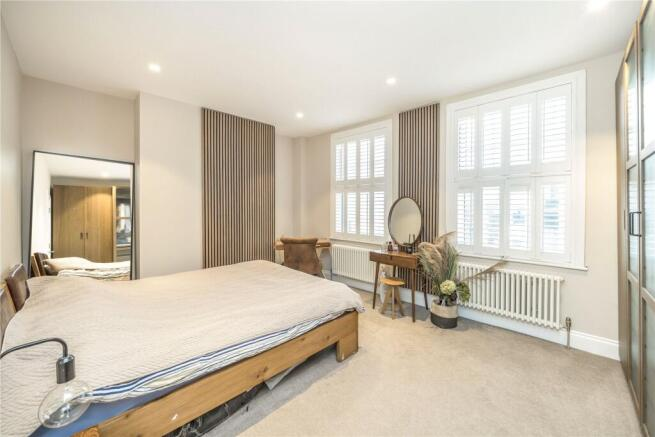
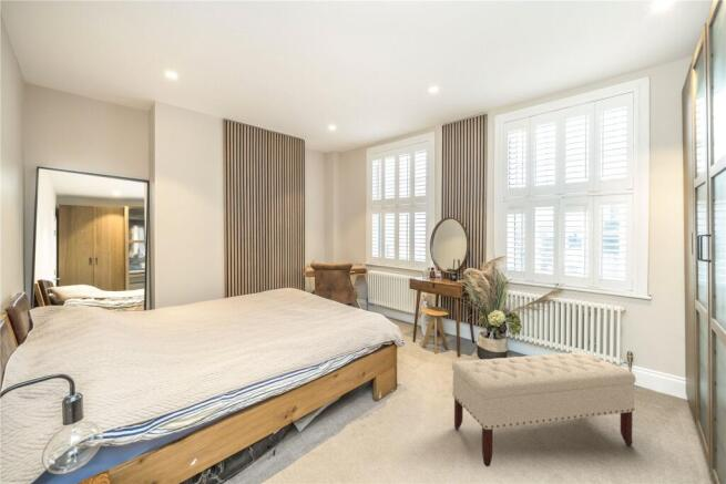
+ bench [451,351,637,467]
